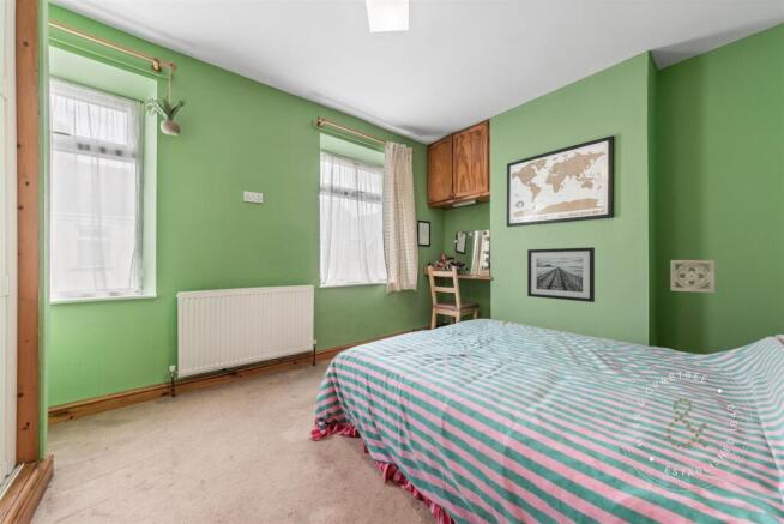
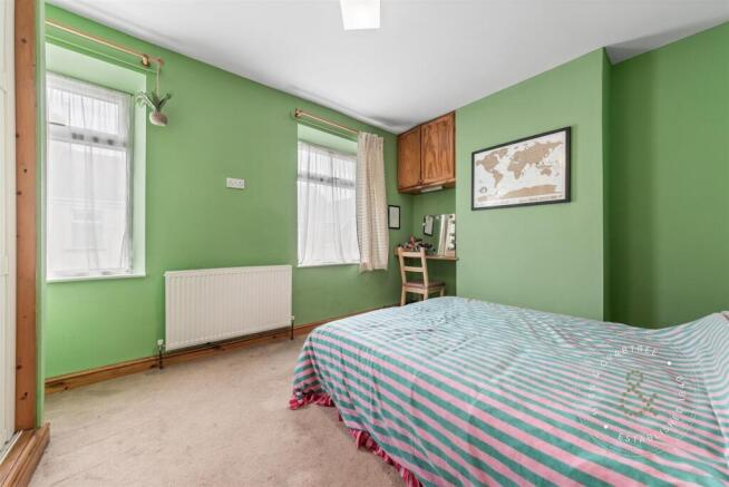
- wall ornament [669,259,716,294]
- wall art [526,246,596,303]
